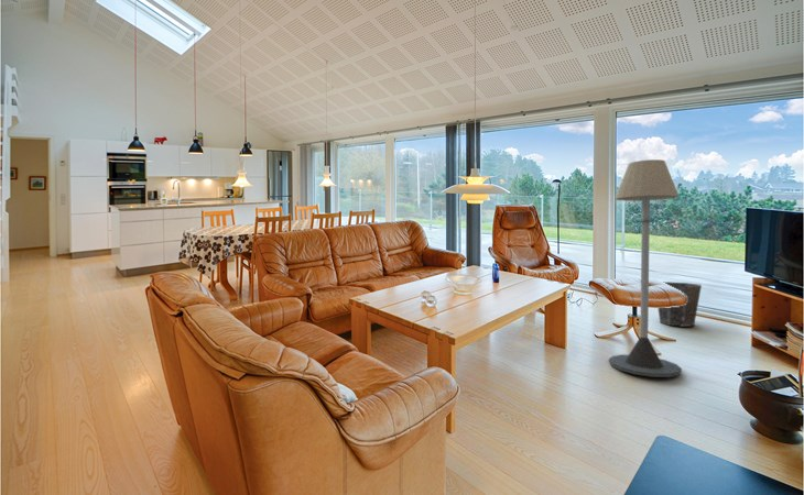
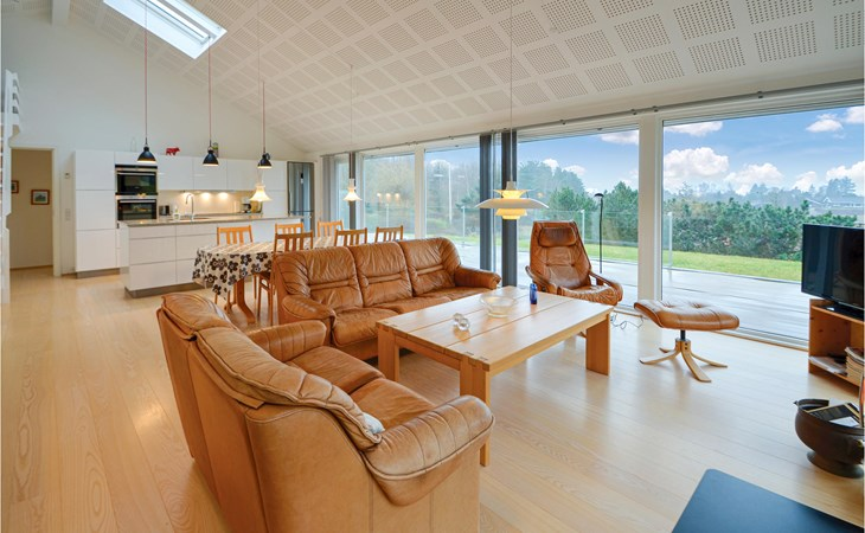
- floor lamp [608,158,683,378]
- waste bin [656,280,703,328]
